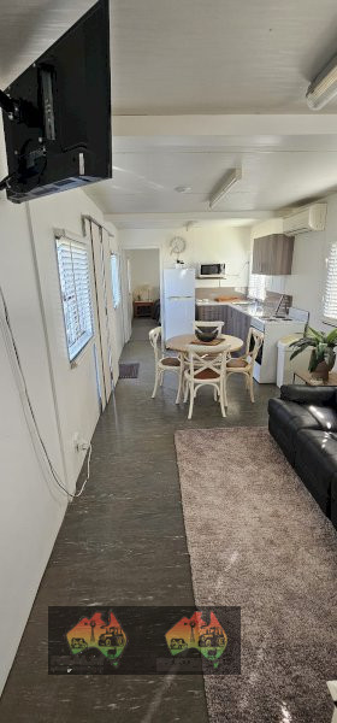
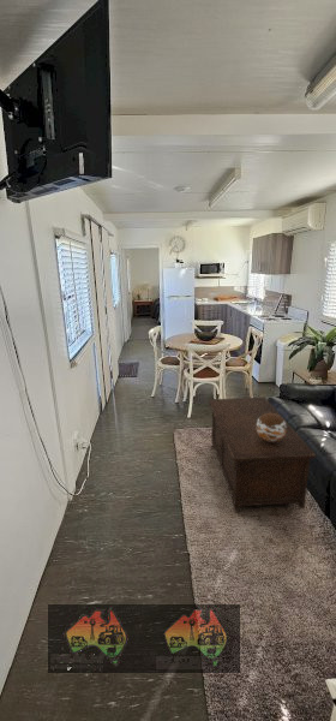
+ decorative sphere [257,413,287,442]
+ cabinet [208,397,317,513]
